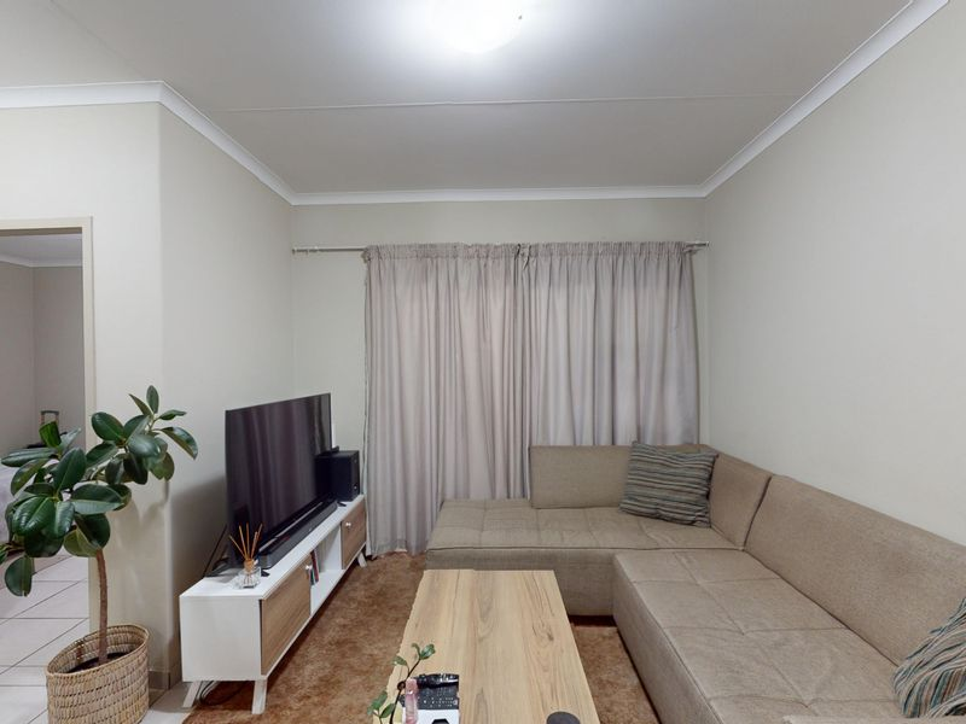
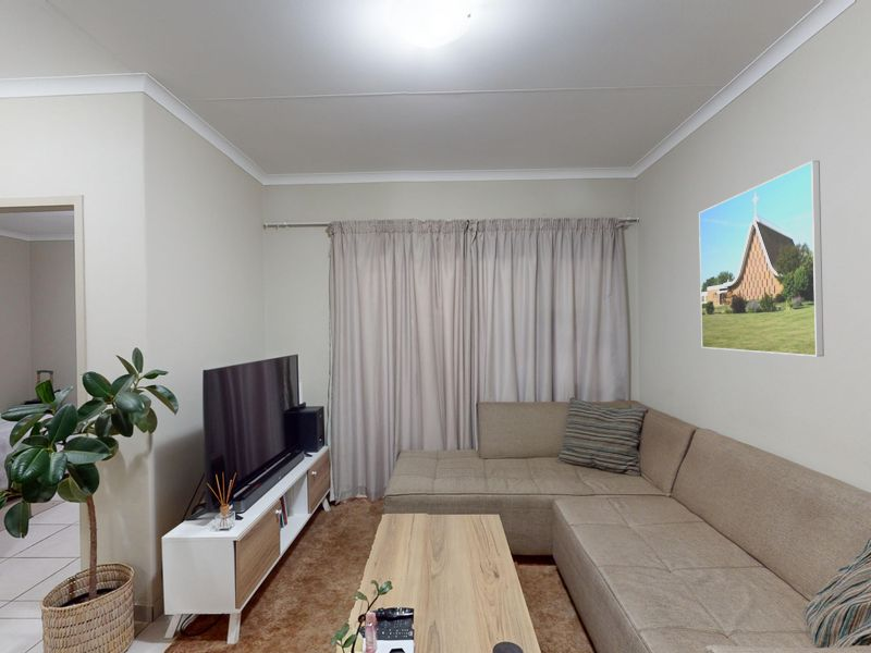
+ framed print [698,160,825,357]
